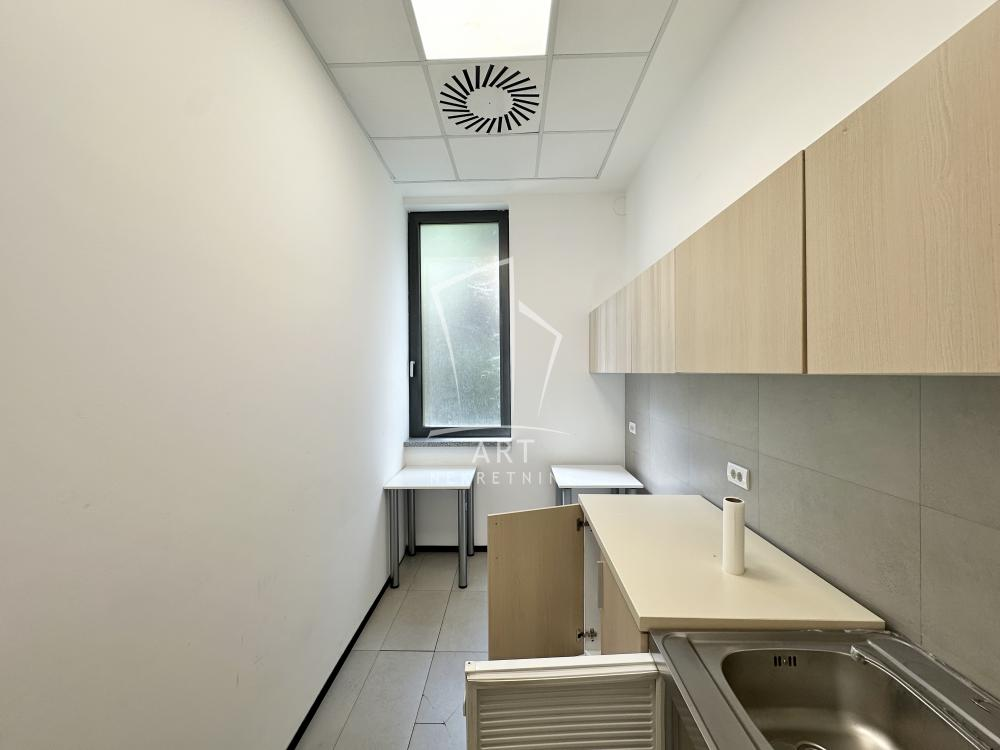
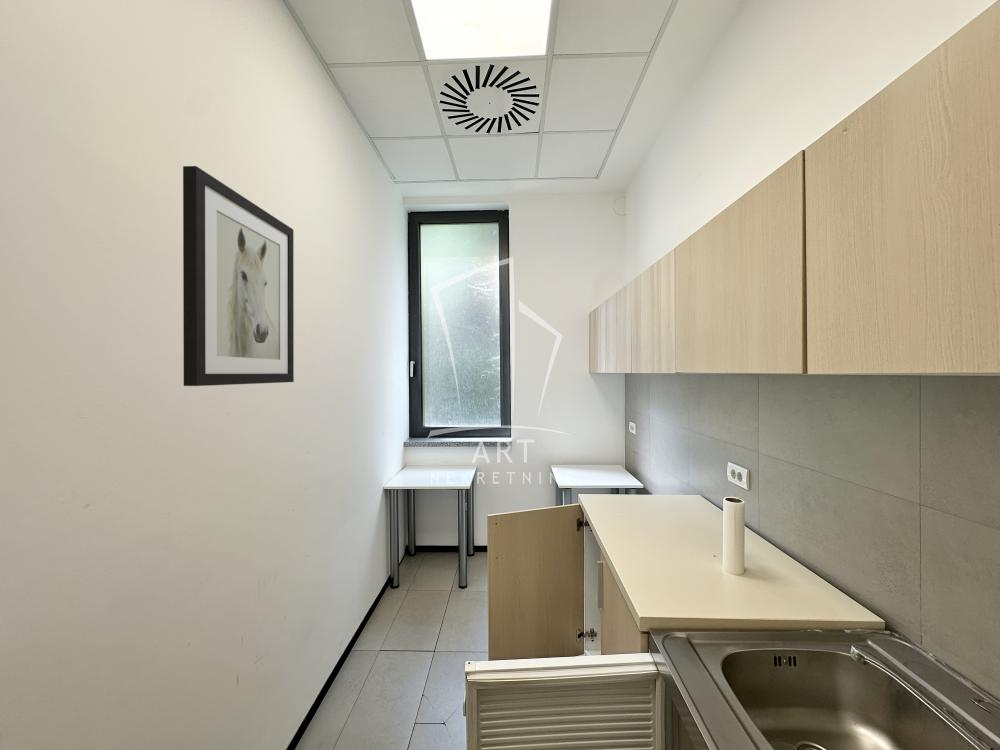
+ wall art [182,165,295,387]
